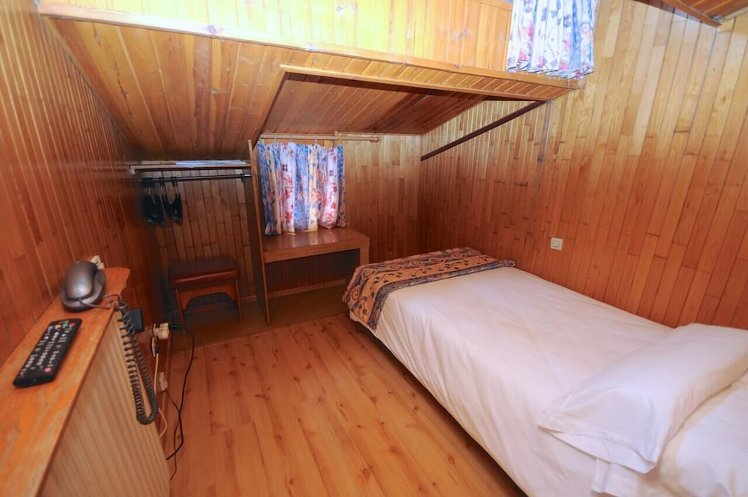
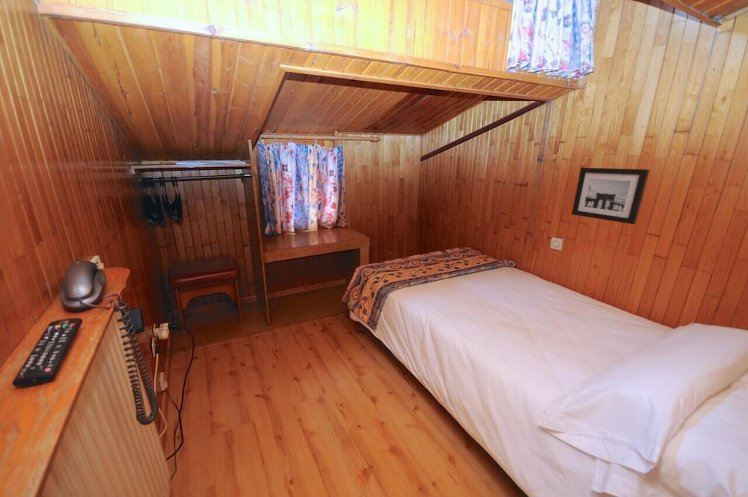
+ wall art [571,167,650,225]
